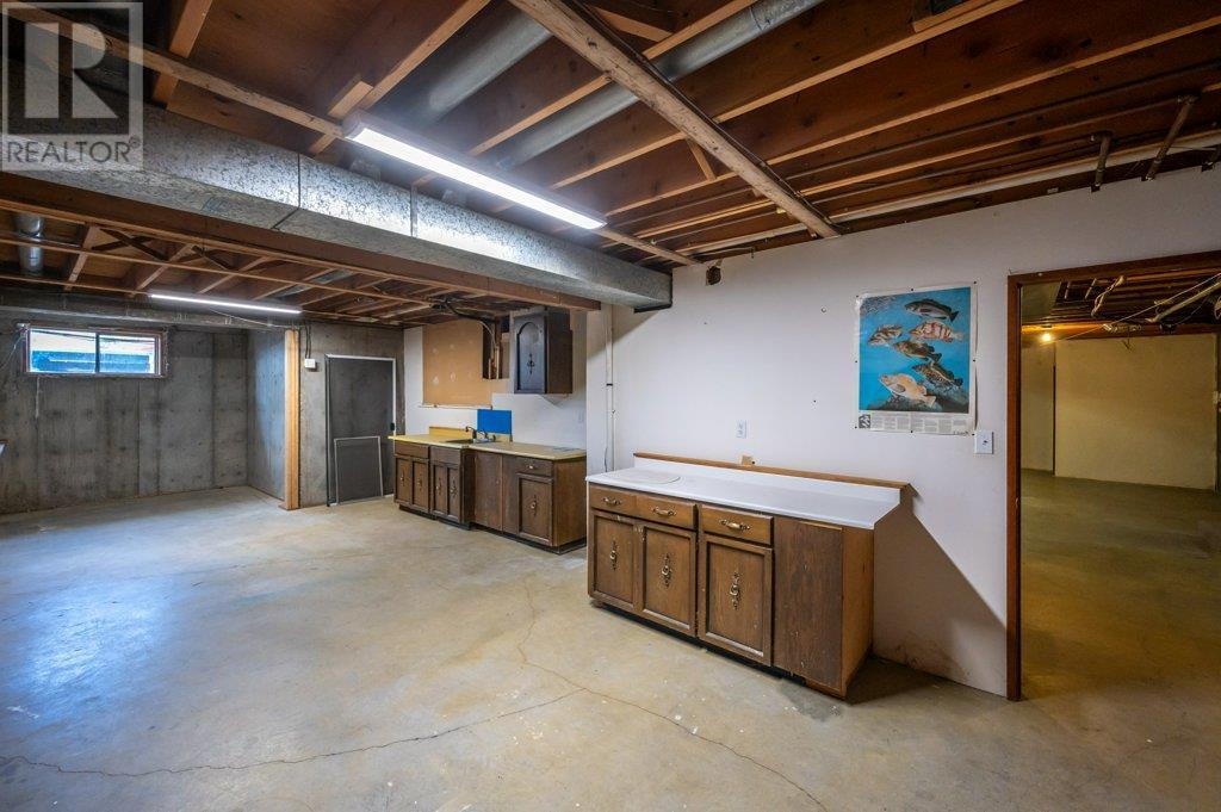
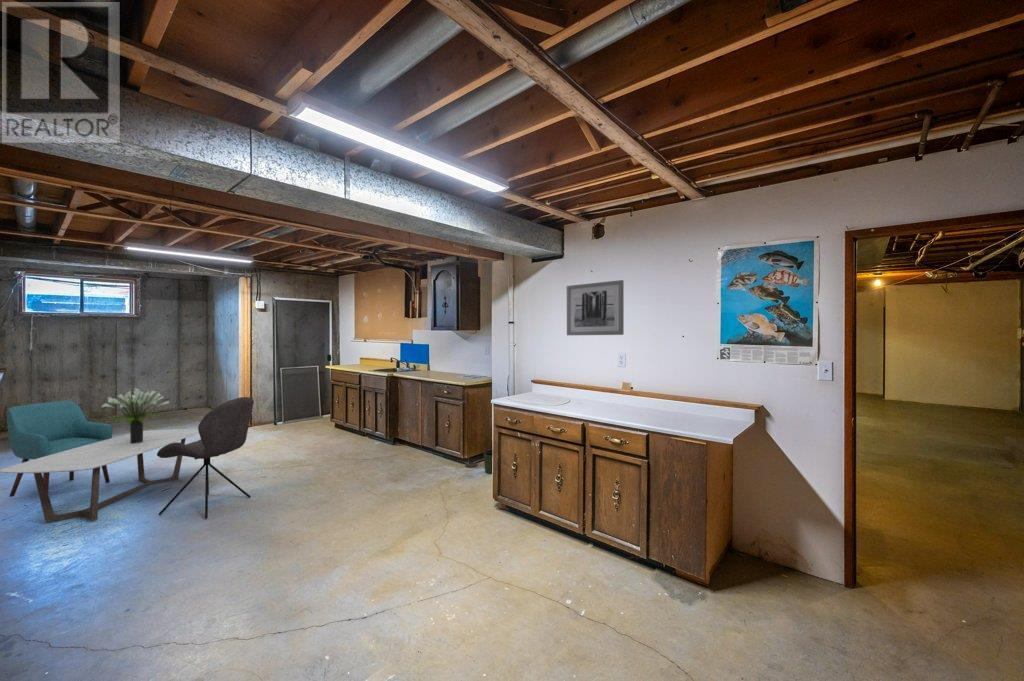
+ wall art [566,279,625,336]
+ chair [6,400,114,498]
+ chair [156,396,255,520]
+ coffee table [0,428,199,523]
+ trash can [464,451,493,474]
+ potted plant [101,388,171,444]
